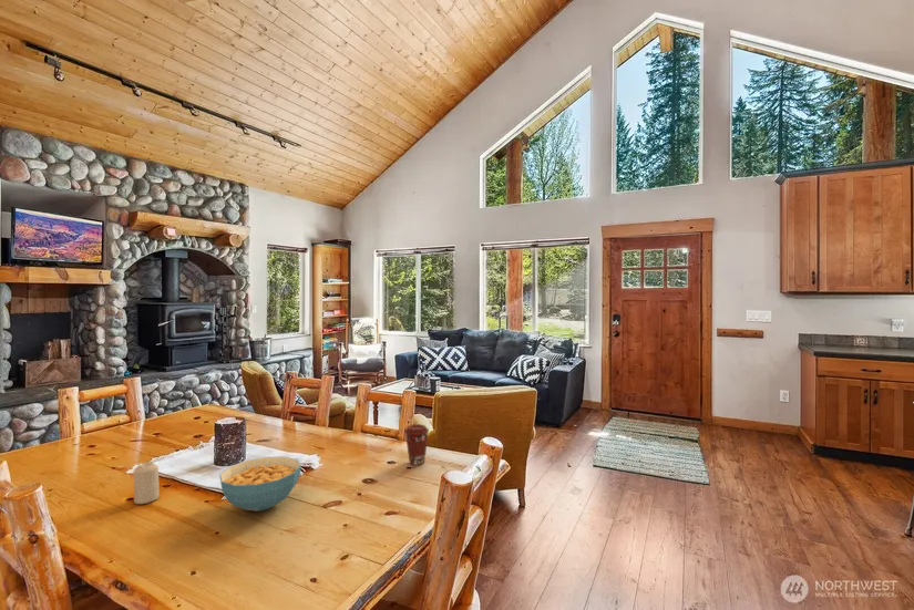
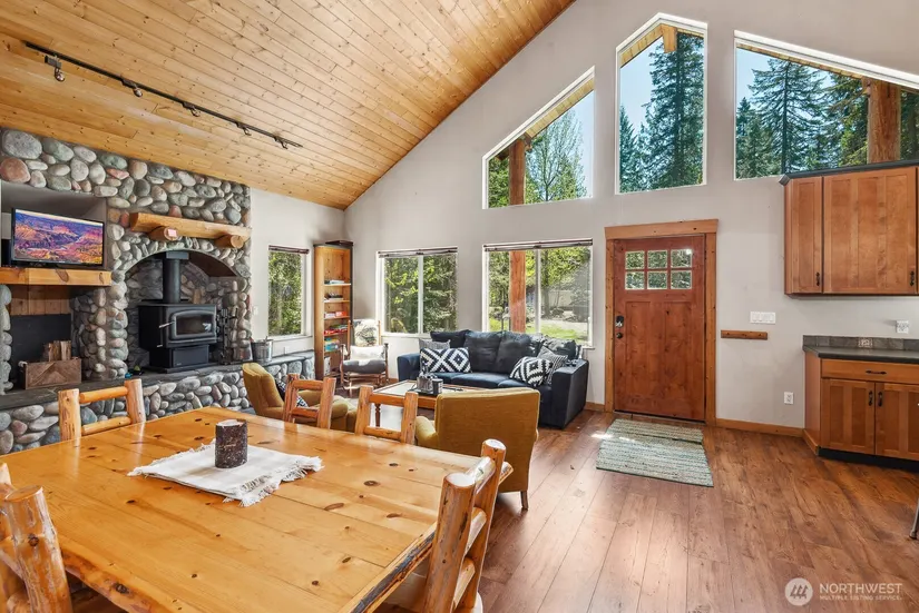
- cereal bowl [218,455,302,513]
- candle [133,461,160,505]
- coffee cup [403,423,430,466]
